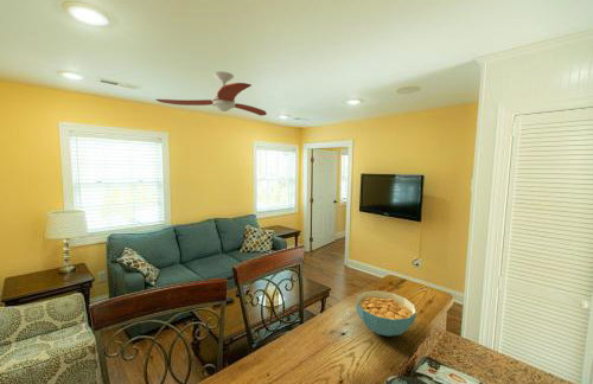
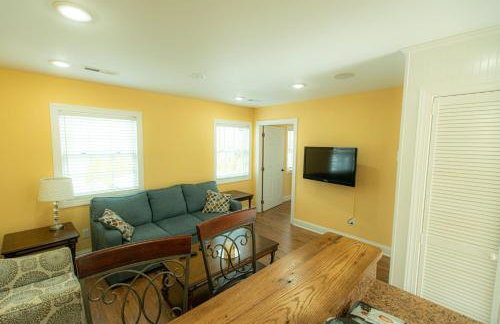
- cereal bowl [355,289,417,338]
- ceiling fan [155,70,268,117]
